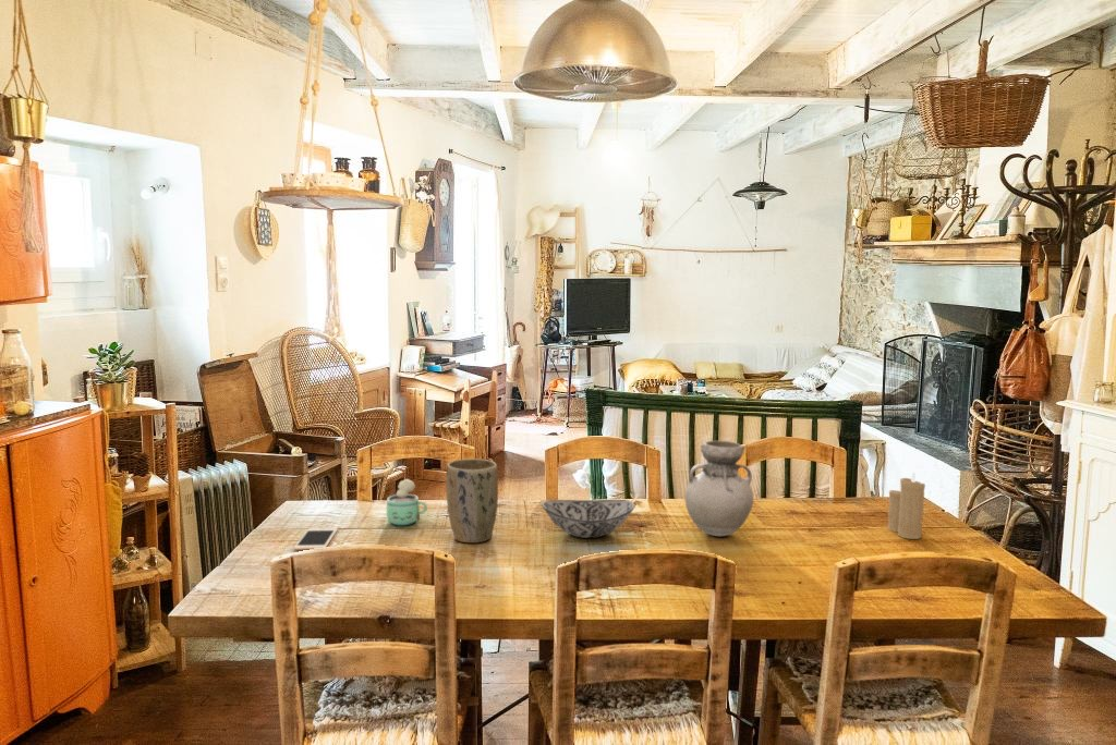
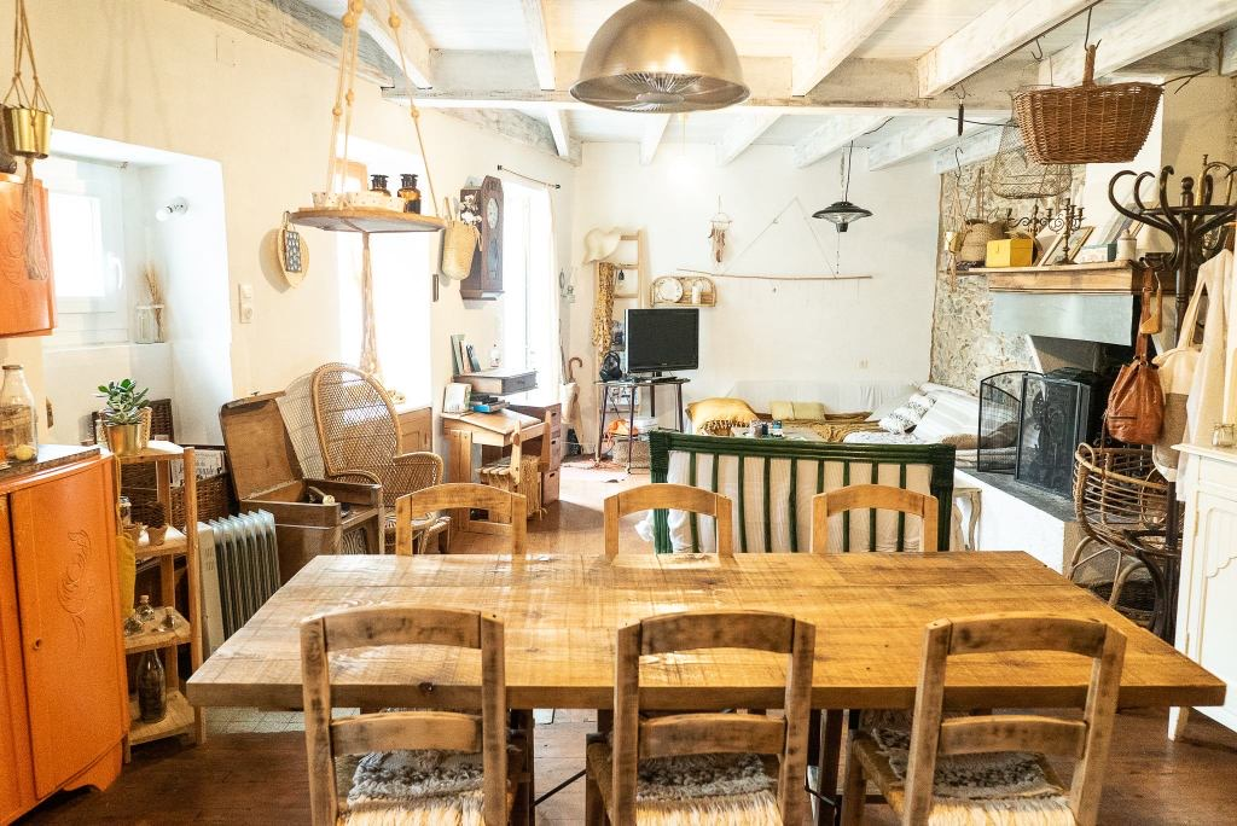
- decorative bowl [541,499,636,539]
- chocolate milk [386,478,428,526]
- candle [887,471,926,540]
- vase [684,440,754,537]
- plant pot [446,457,499,544]
- cell phone [293,527,339,551]
